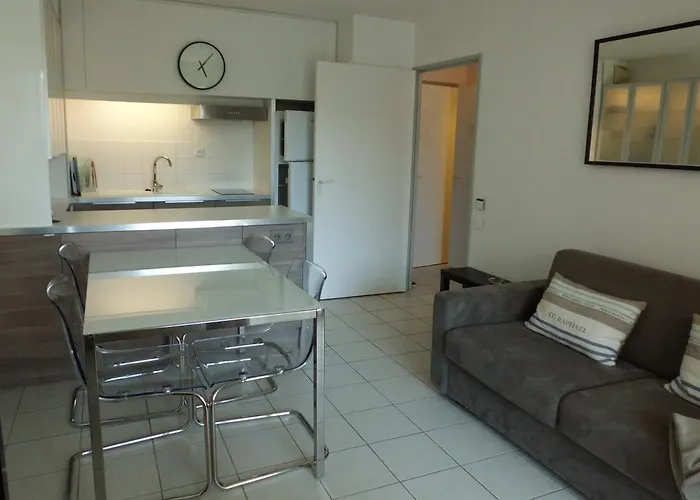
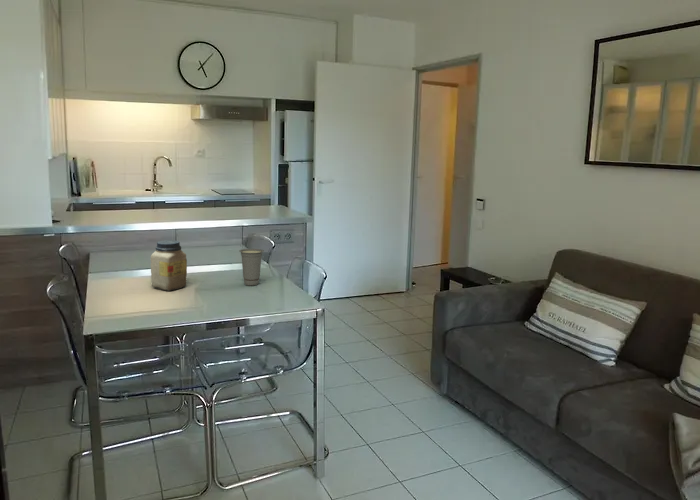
+ jar [150,239,188,292]
+ cup [238,248,265,286]
